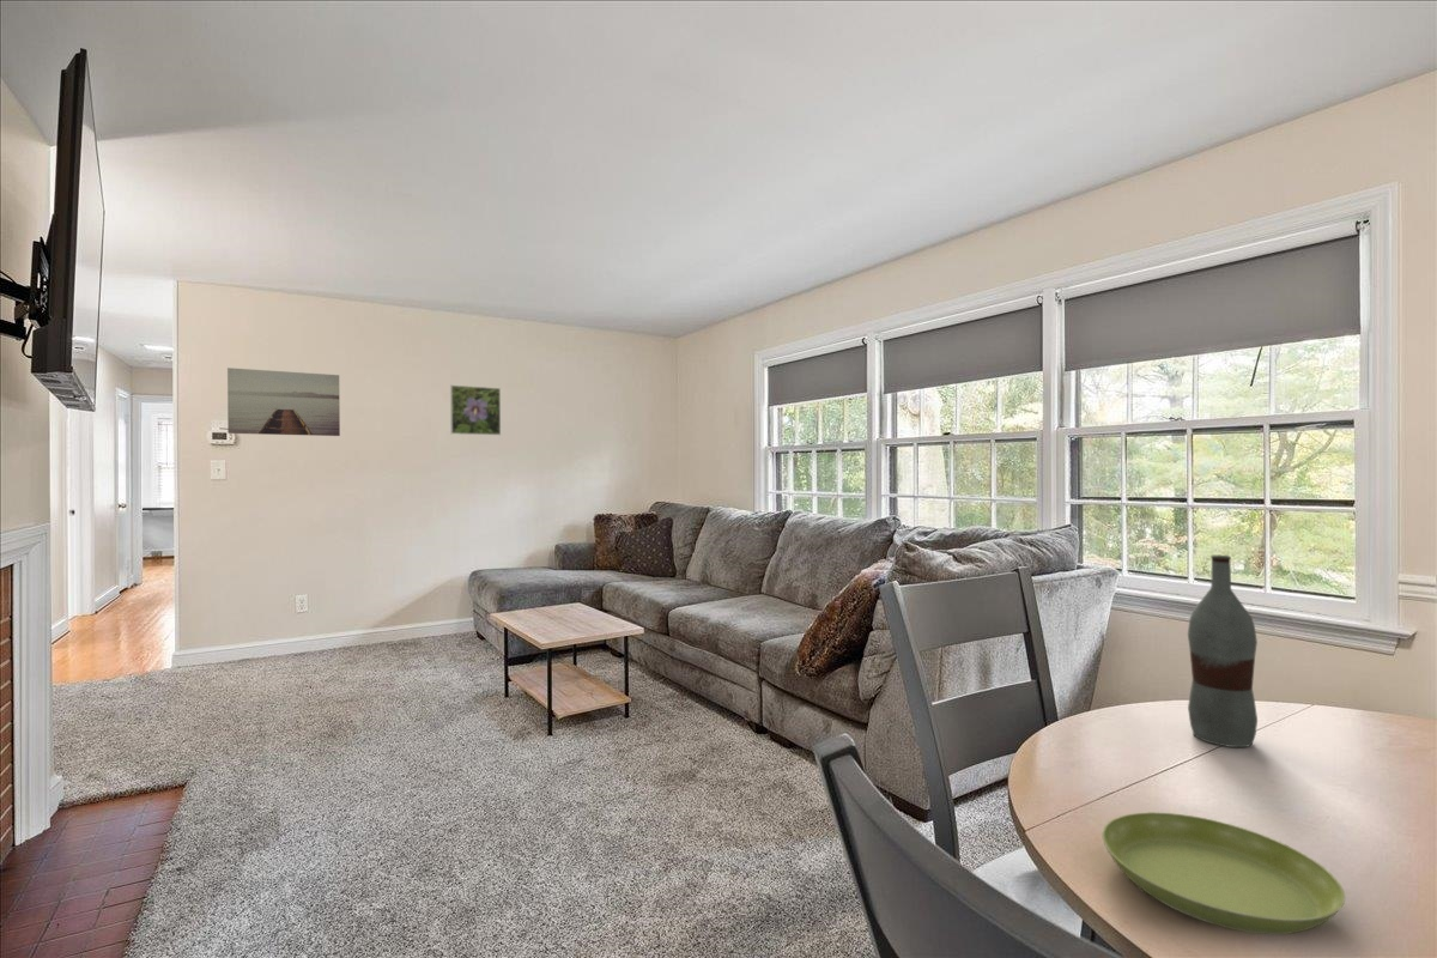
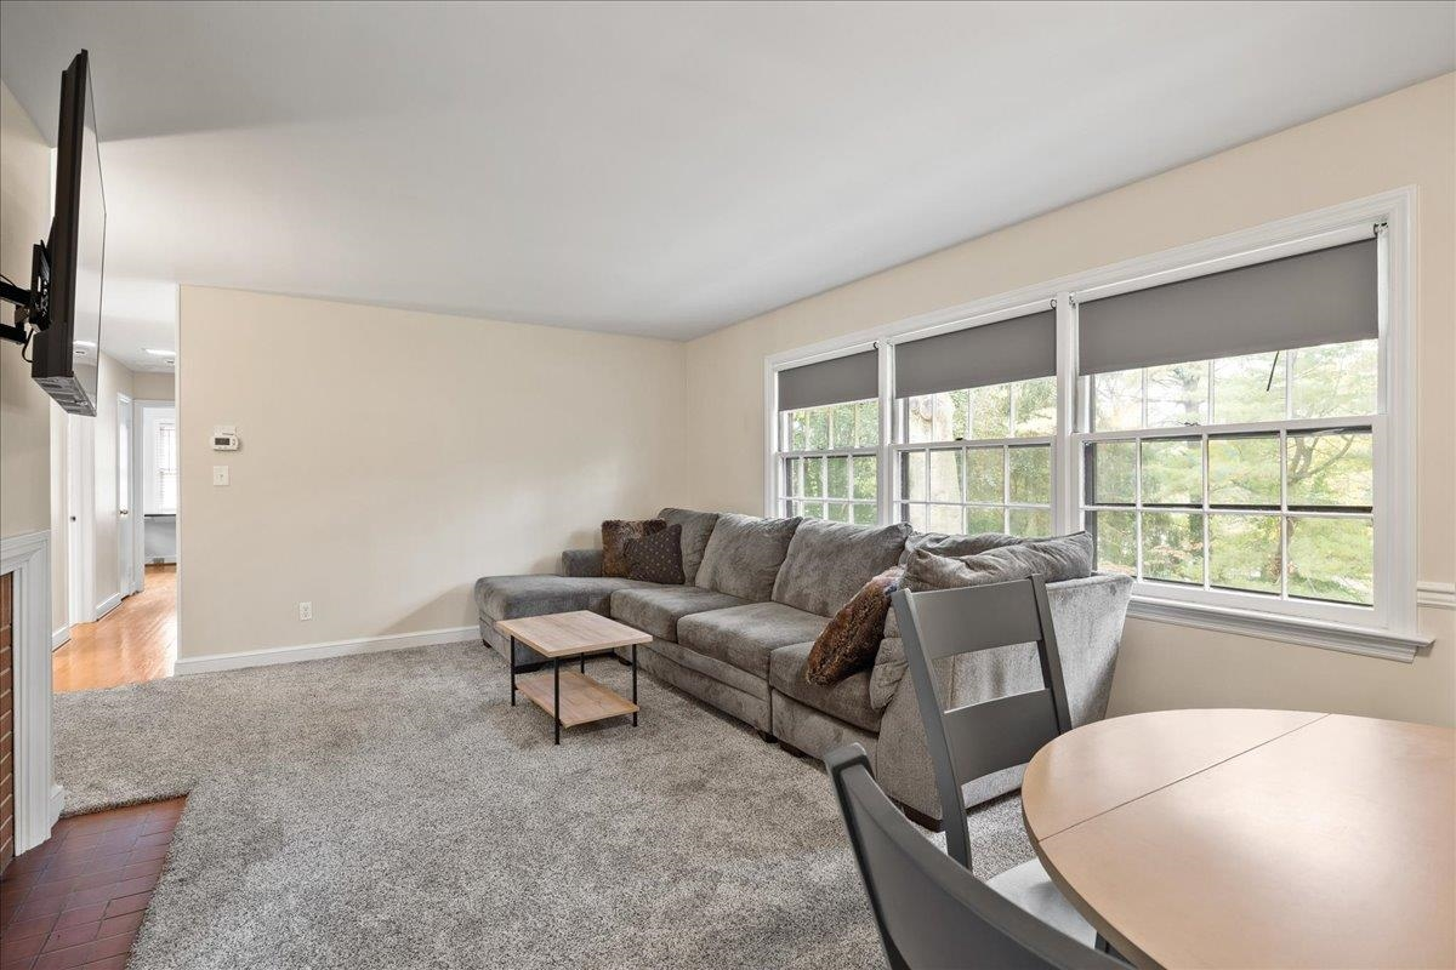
- wall art [226,366,341,437]
- saucer [1101,811,1346,935]
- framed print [449,384,502,436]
- bottle [1187,554,1259,748]
